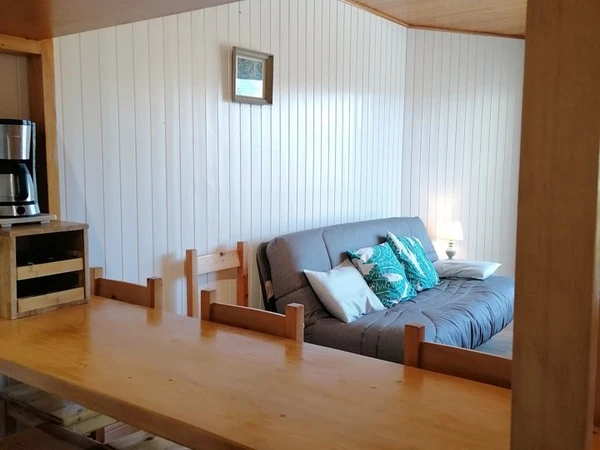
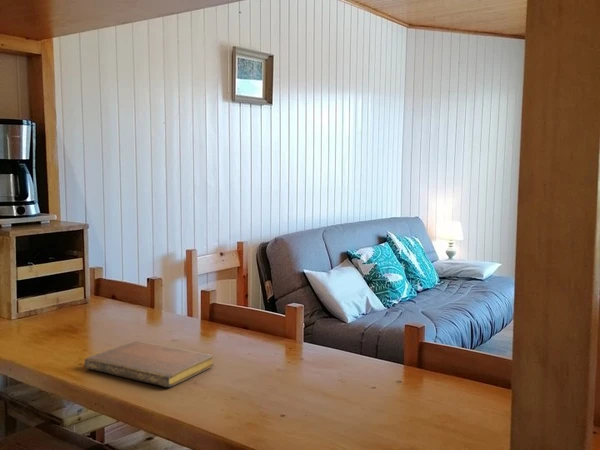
+ notebook [84,340,214,388]
